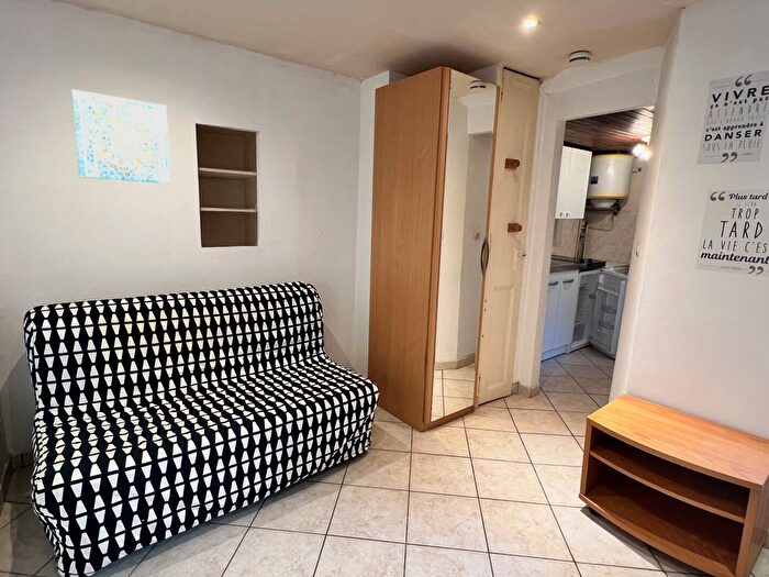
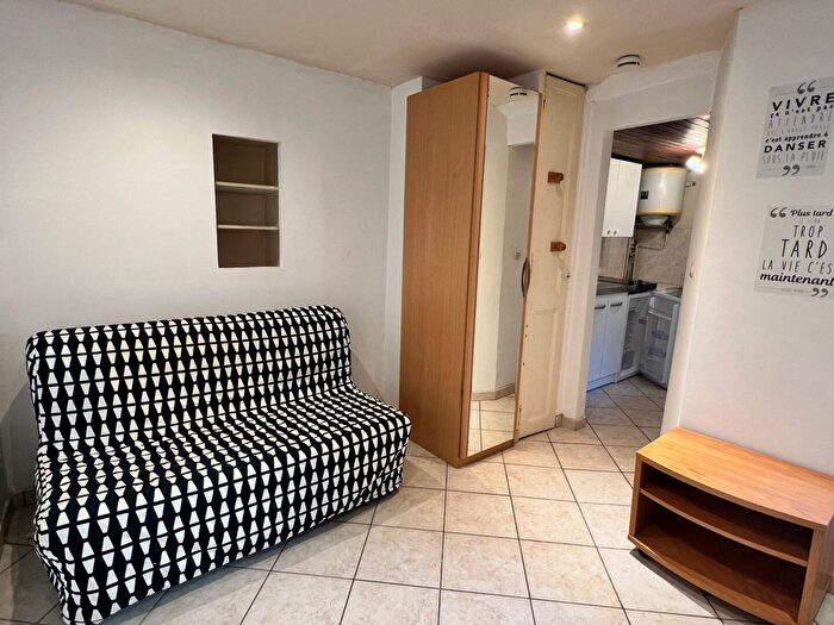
- wall art [71,88,171,185]
